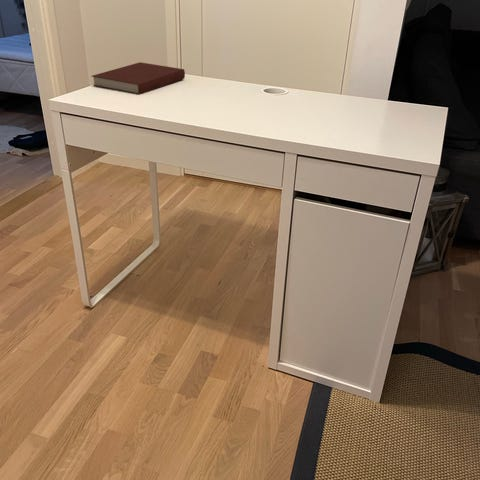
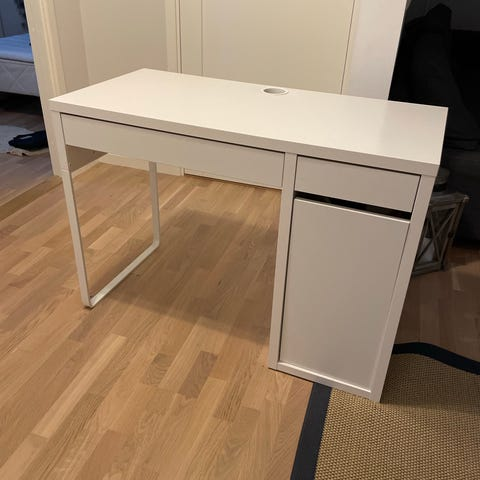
- notebook [91,61,186,95]
